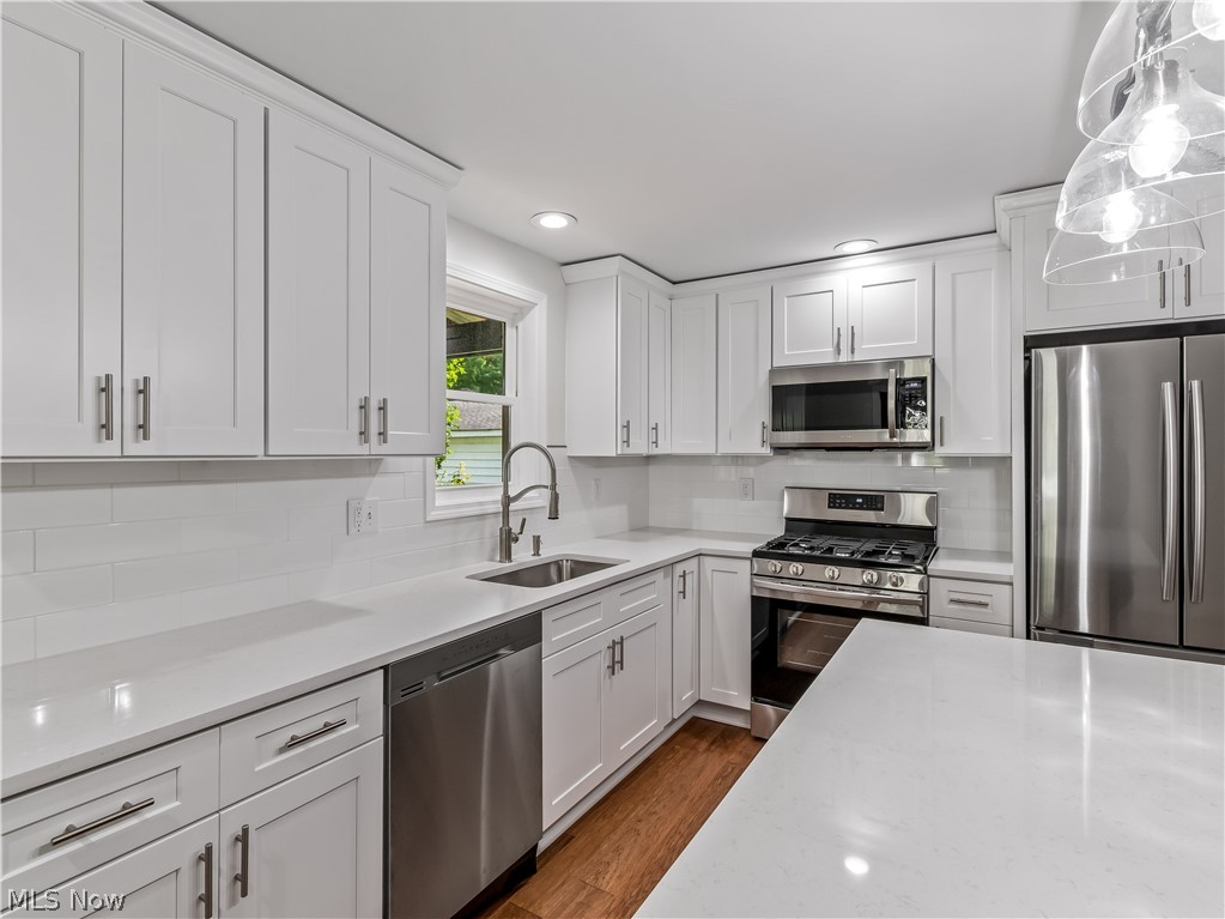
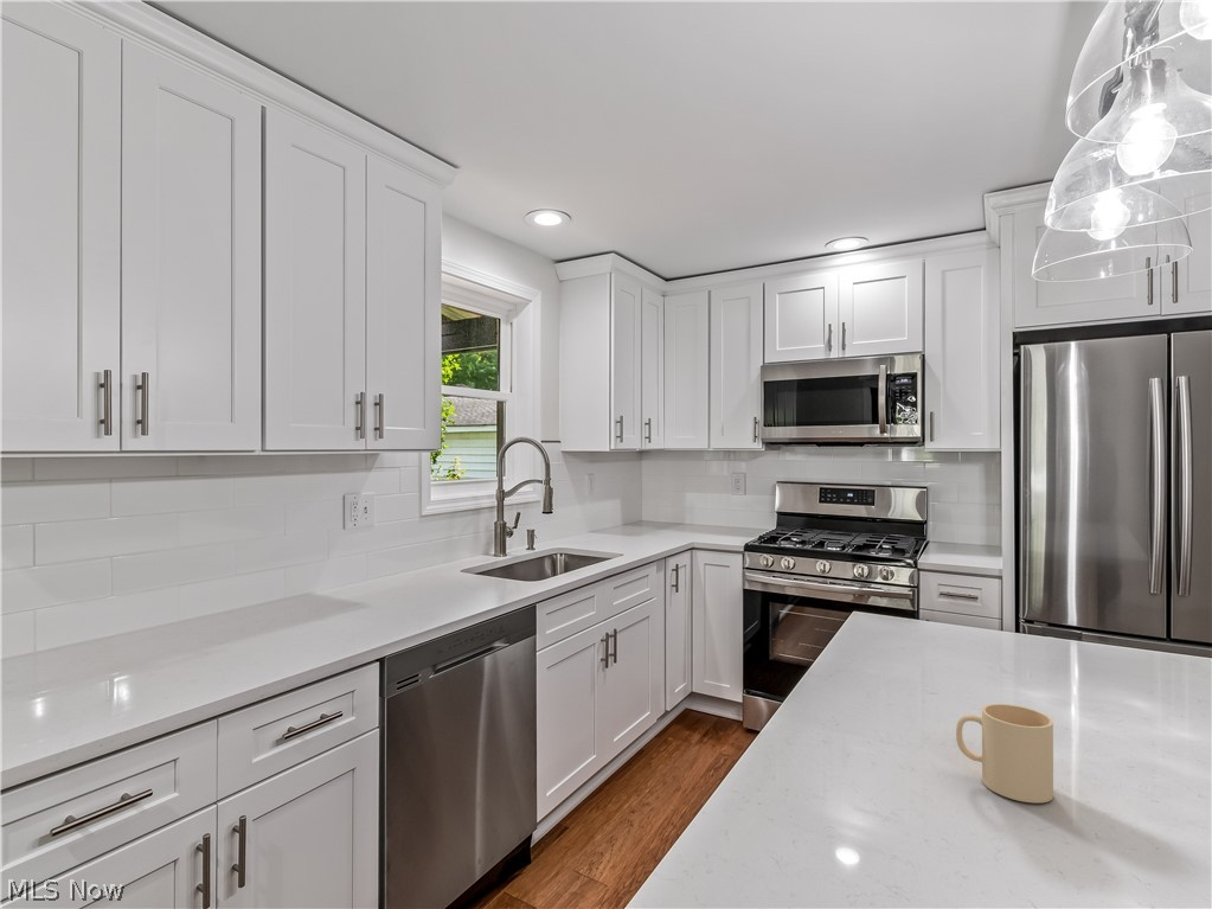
+ mug [955,703,1054,805]
